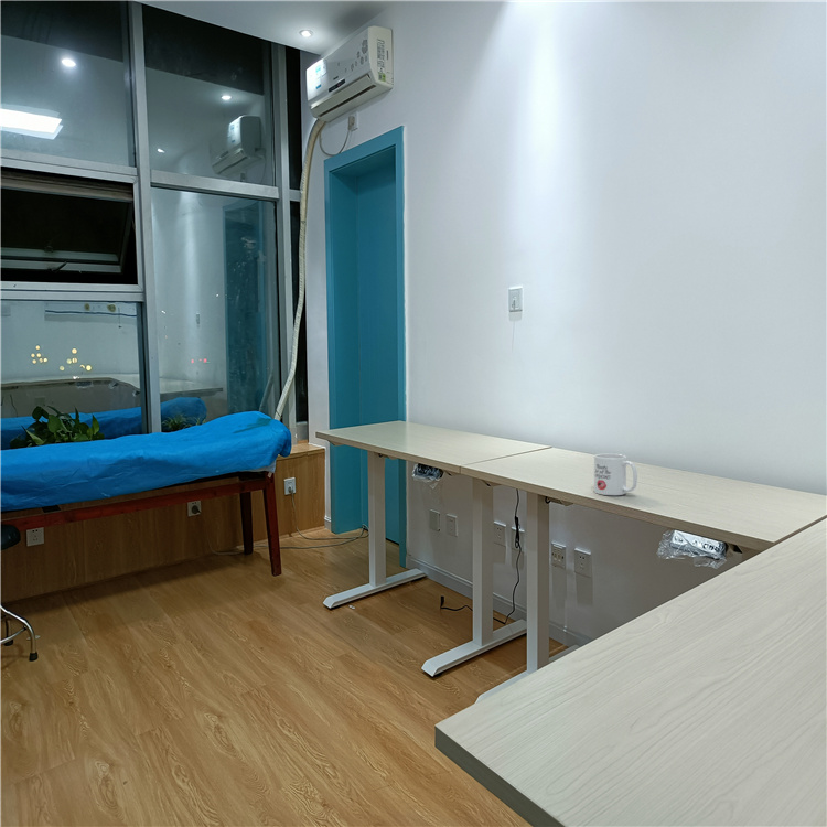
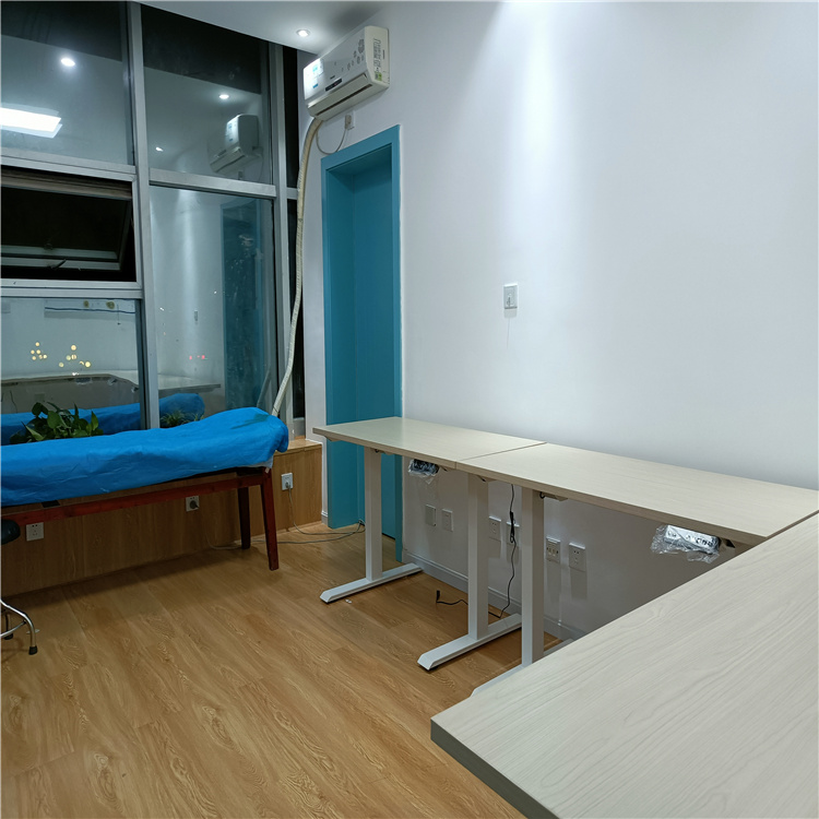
- mug [593,453,638,496]
